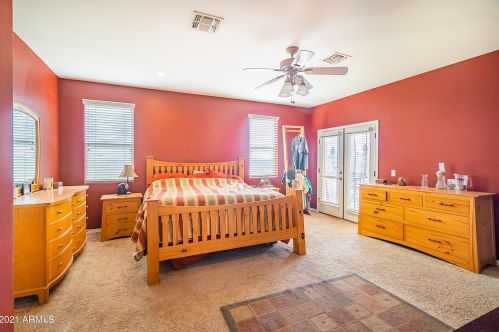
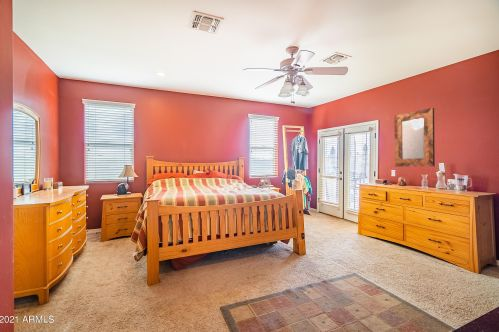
+ home mirror [394,107,436,168]
